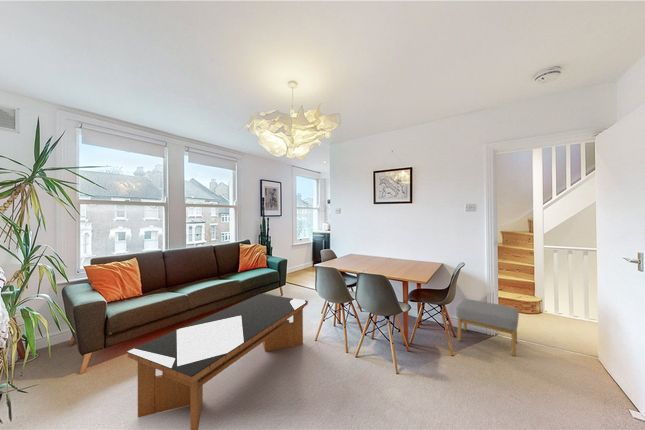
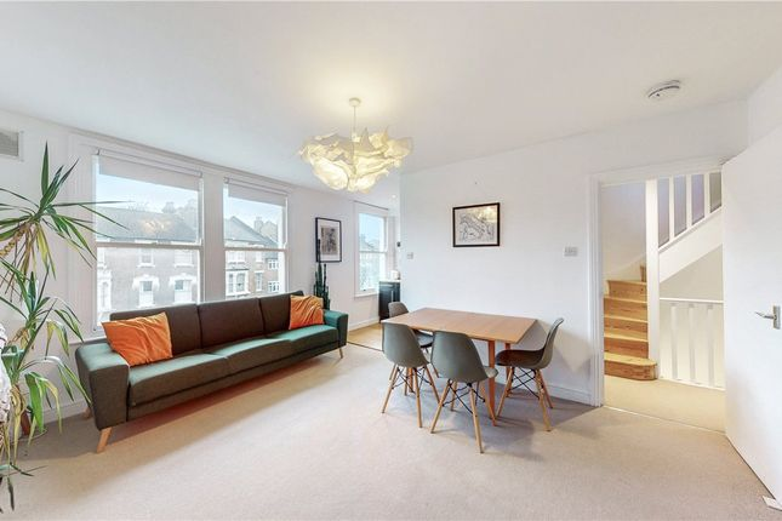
- coffee table [127,293,309,430]
- footstool [455,298,520,357]
